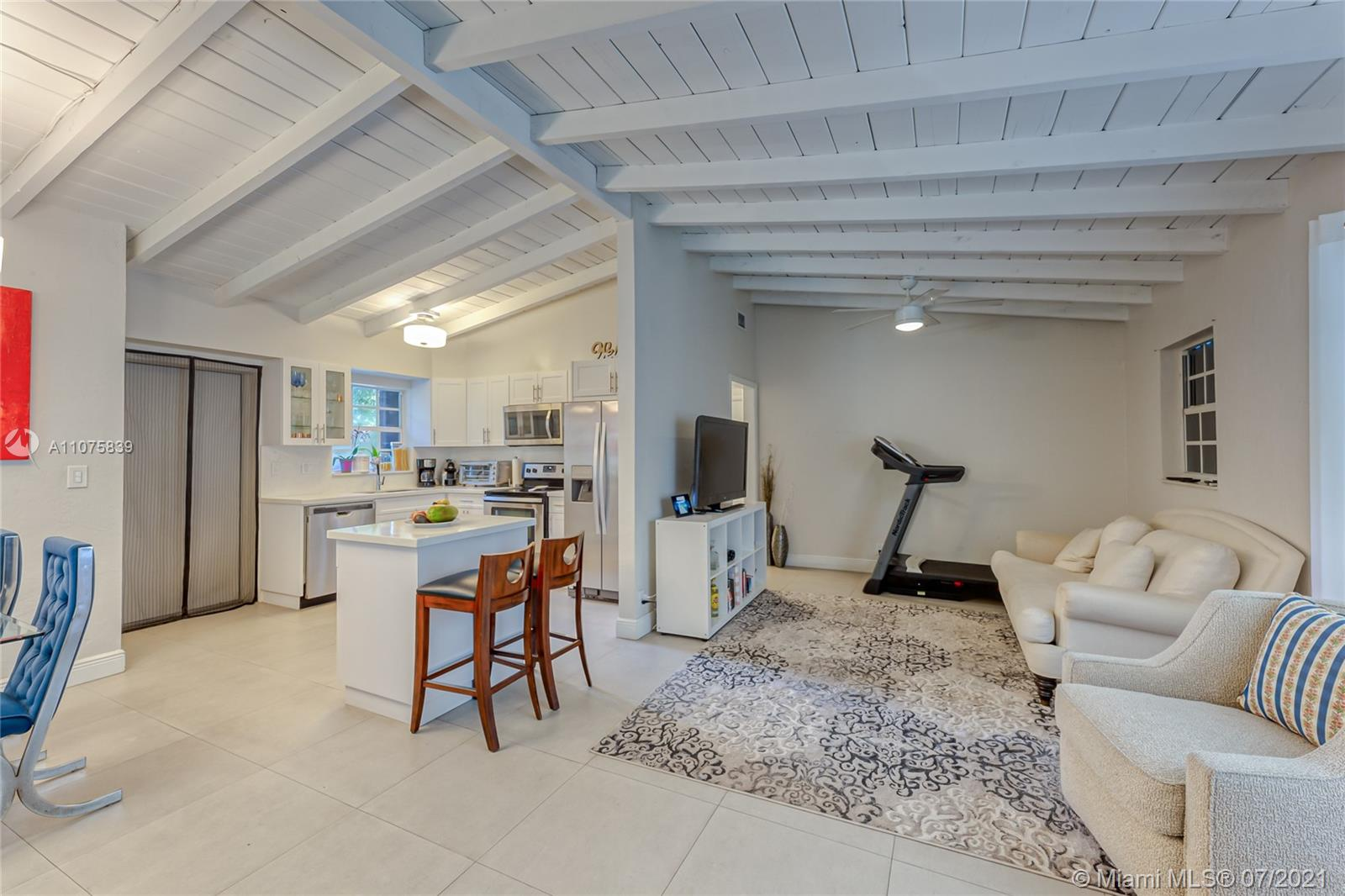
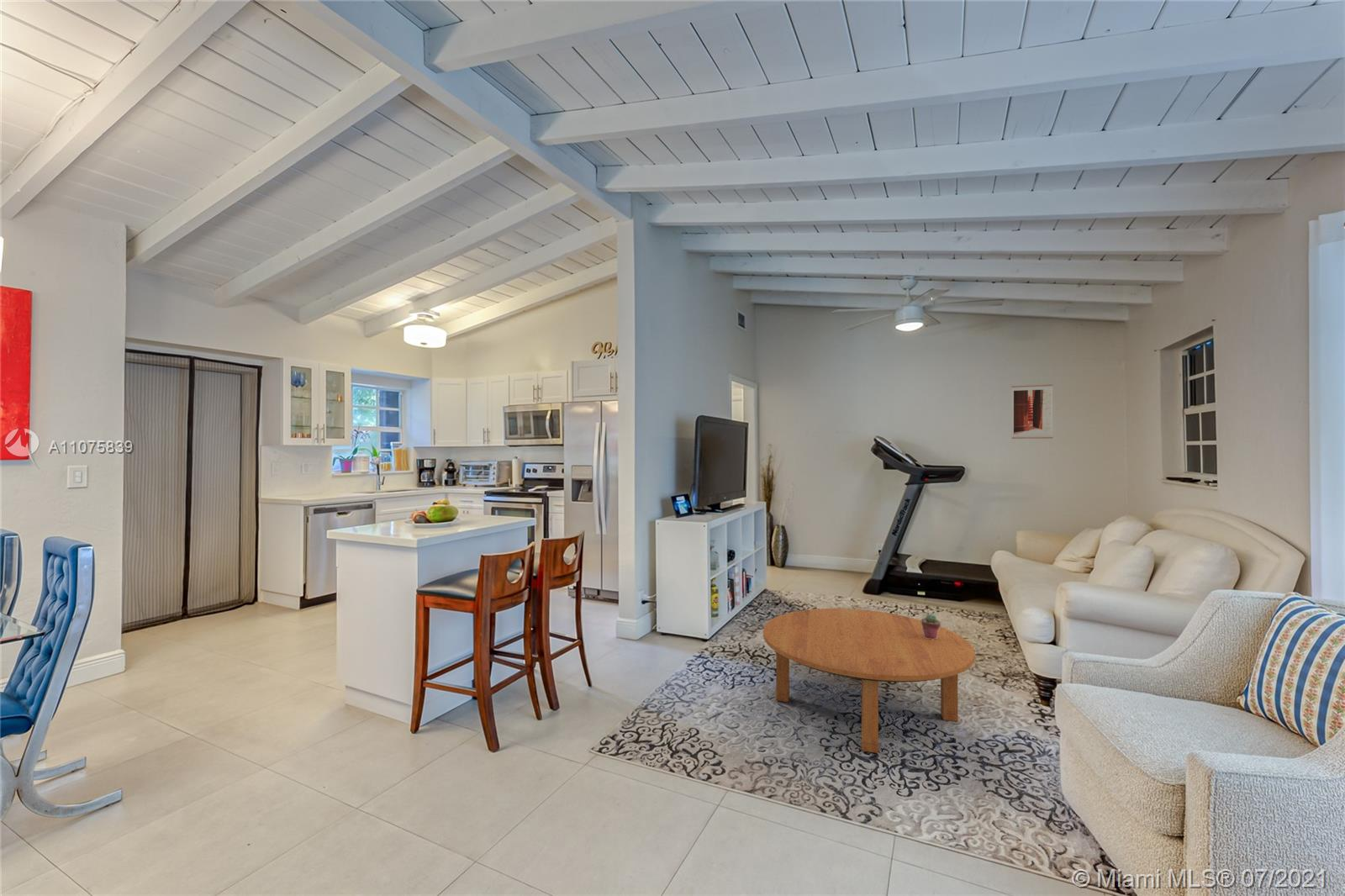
+ potted succulent [920,613,942,640]
+ wall art [1011,384,1054,440]
+ coffee table [762,608,976,754]
